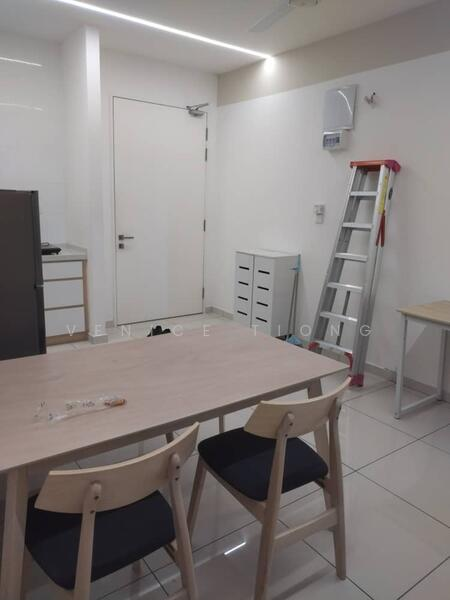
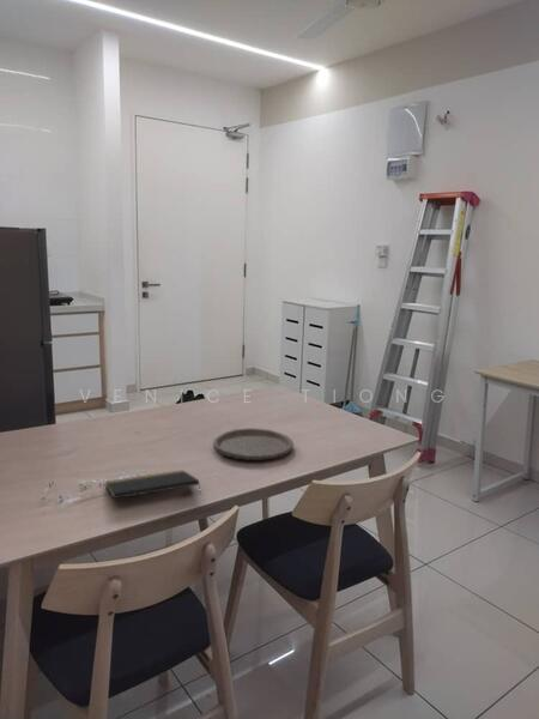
+ notepad [104,469,202,500]
+ plate [212,427,295,461]
